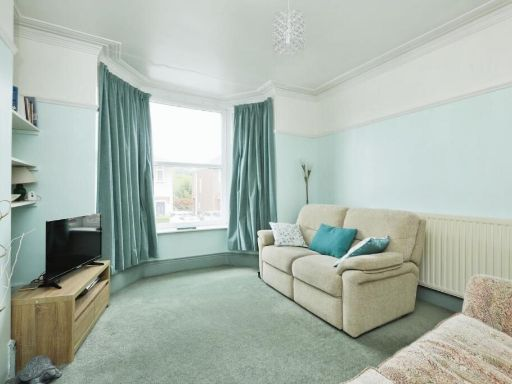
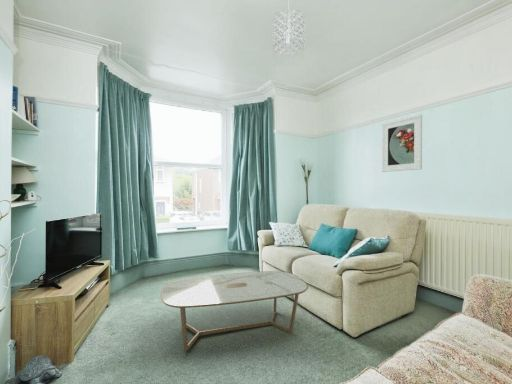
+ coffee table [160,270,309,352]
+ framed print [381,114,423,173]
